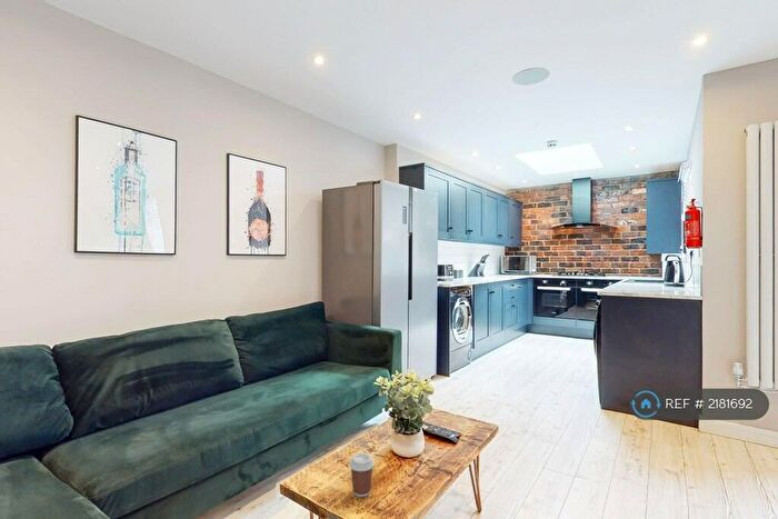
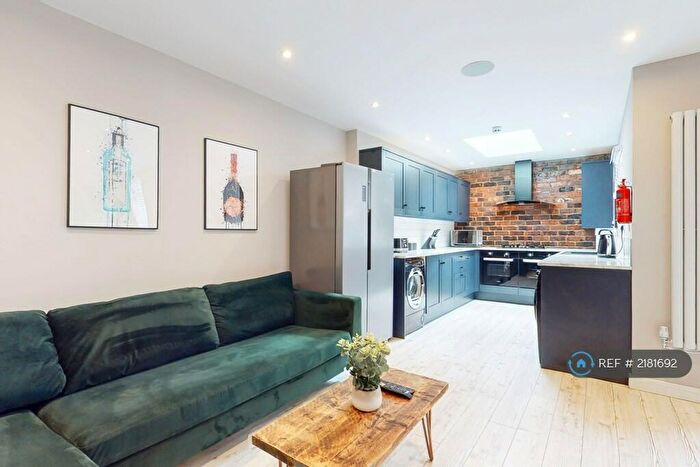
- coffee cup [348,452,376,498]
